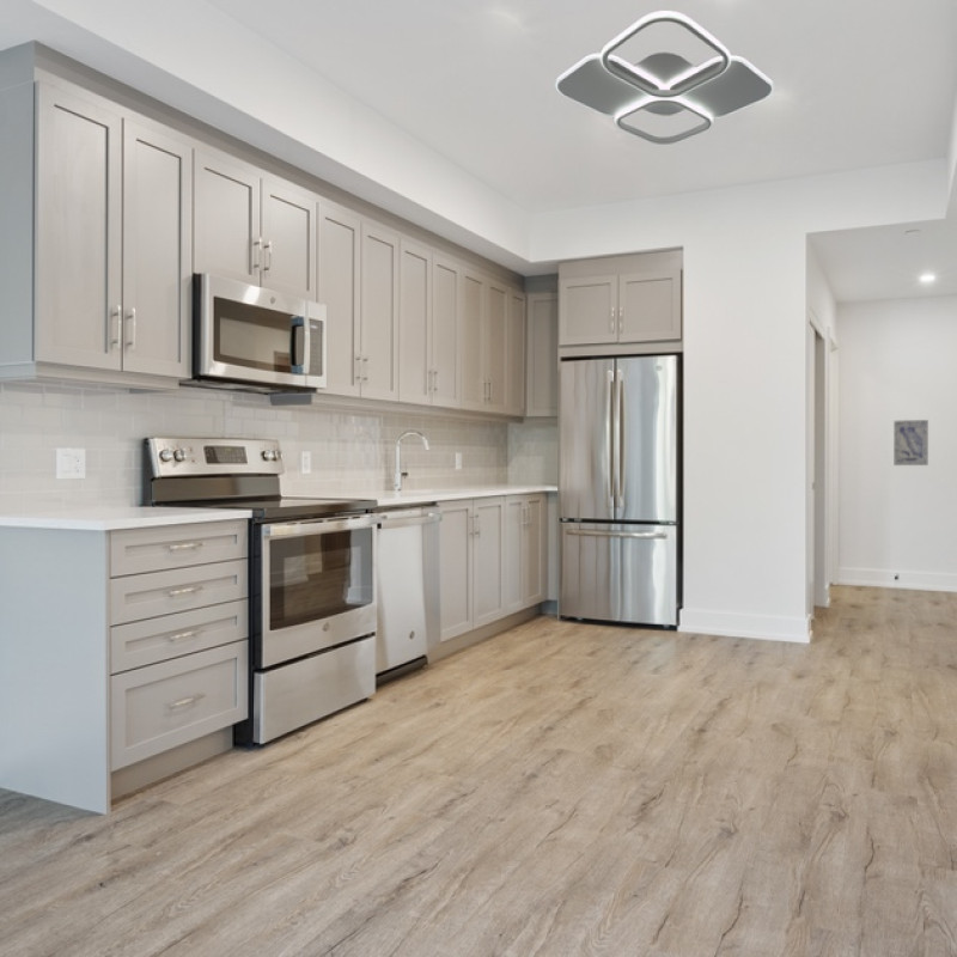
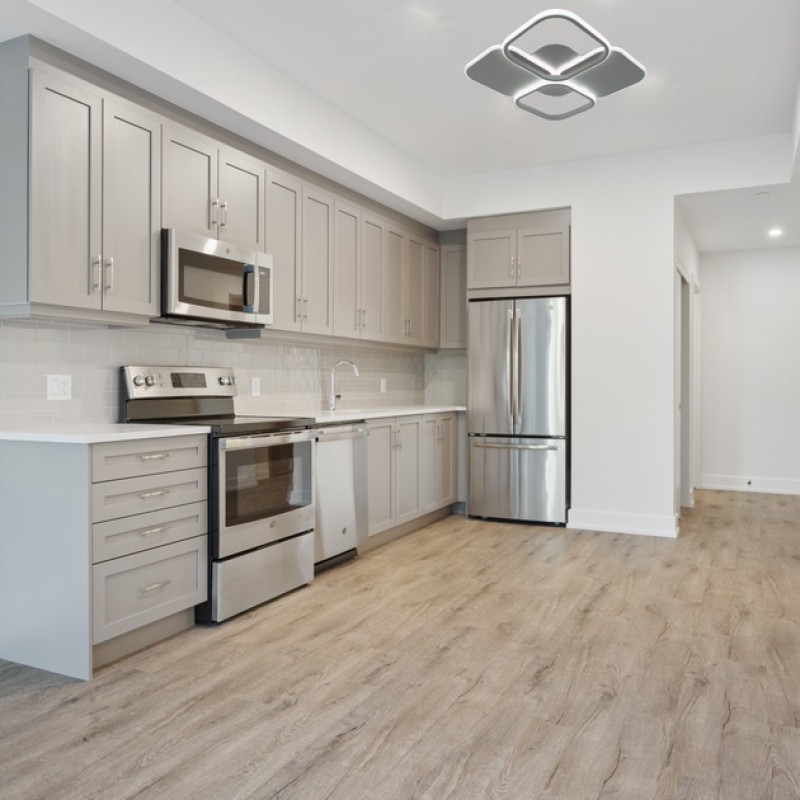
- wall art [892,419,929,467]
